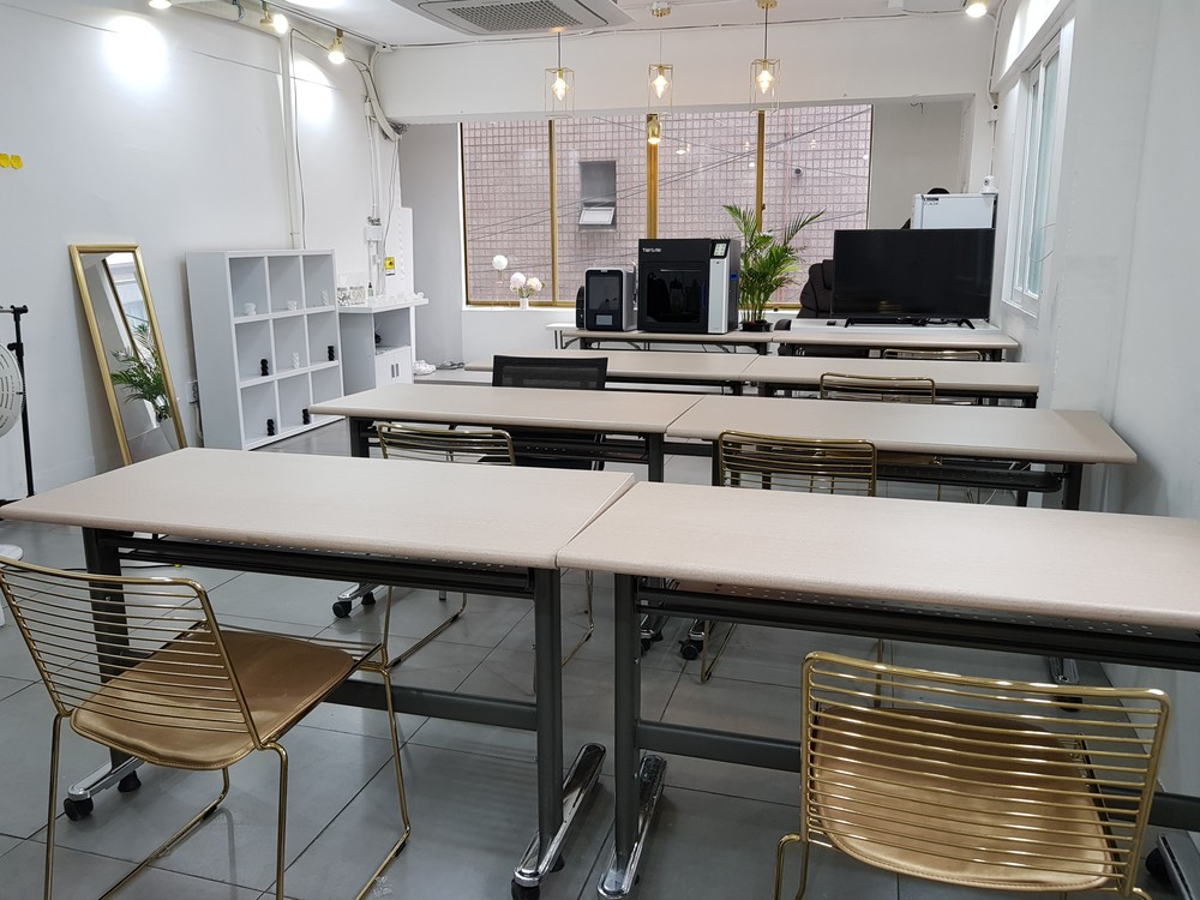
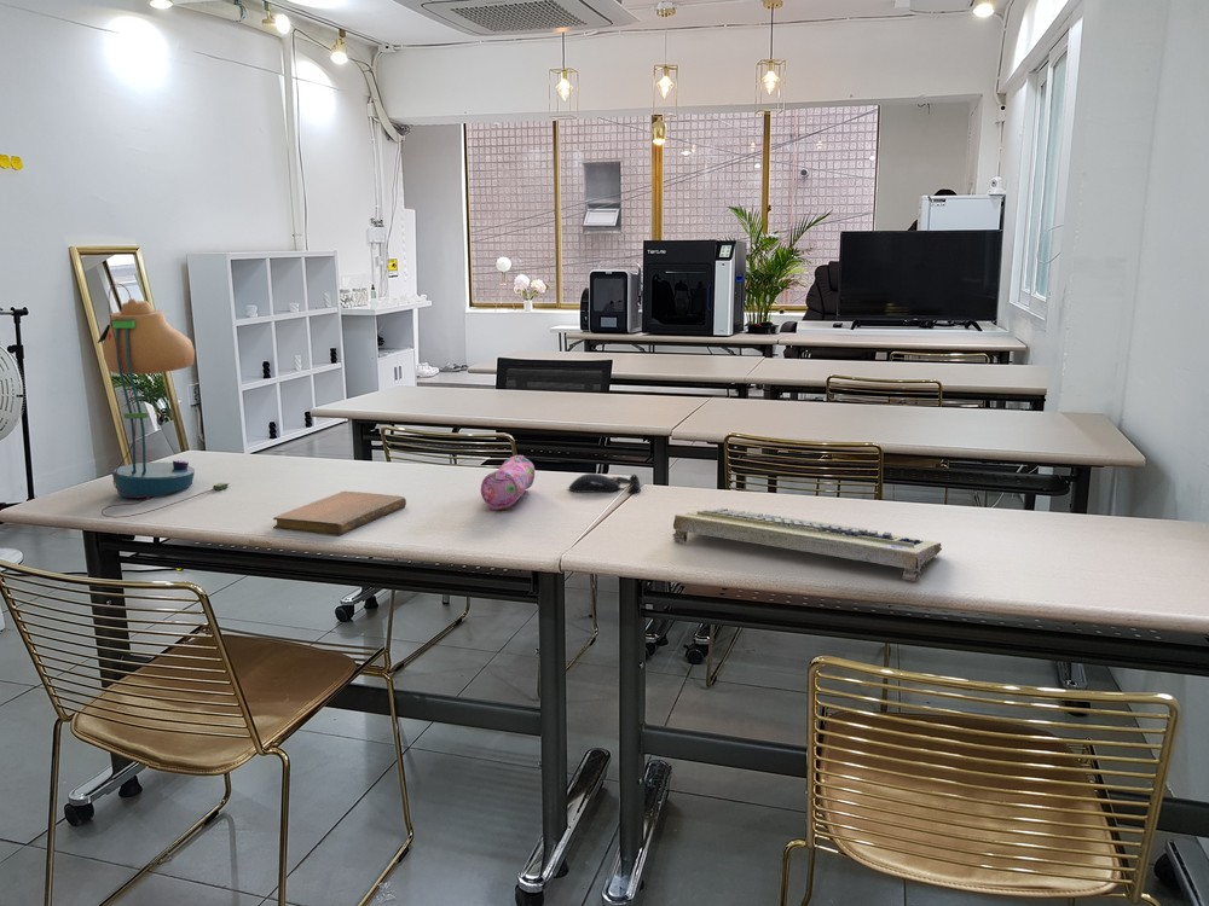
+ computer keyboard [671,507,943,583]
+ computer mouse [567,472,642,495]
+ pencil case [480,454,536,510]
+ notebook [272,490,407,536]
+ desk lamp [97,281,231,519]
